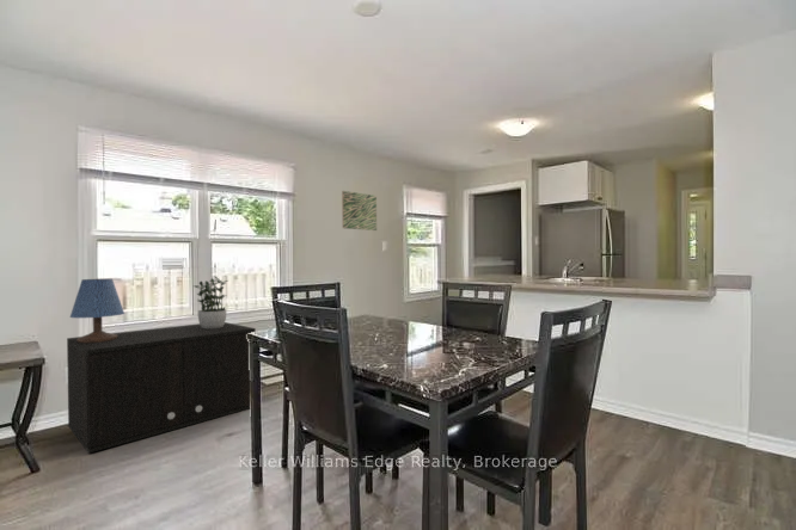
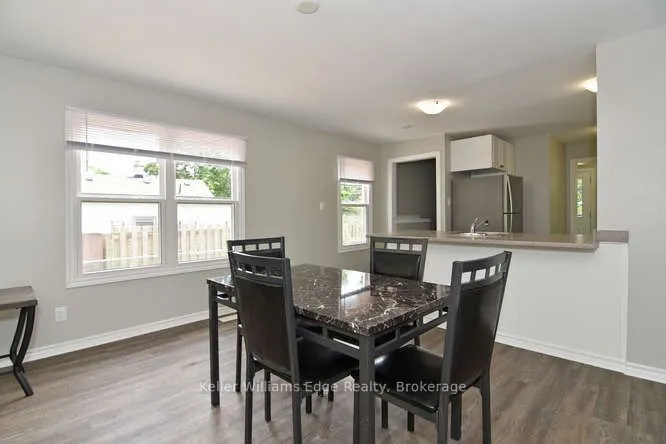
- table lamp [69,278,125,343]
- storage cabinet [66,321,257,455]
- potted plant [192,275,228,328]
- wall art [341,190,378,232]
